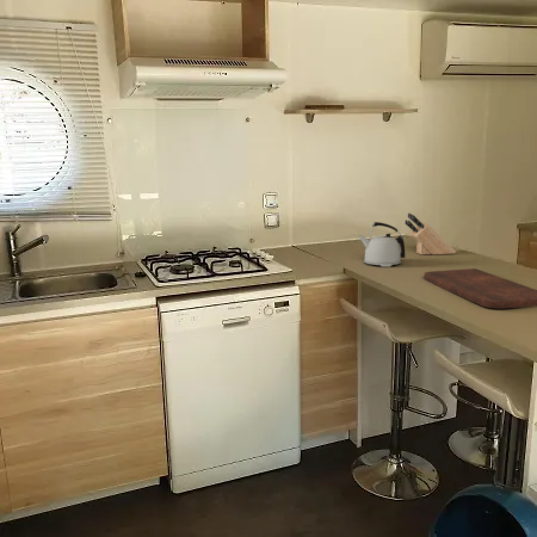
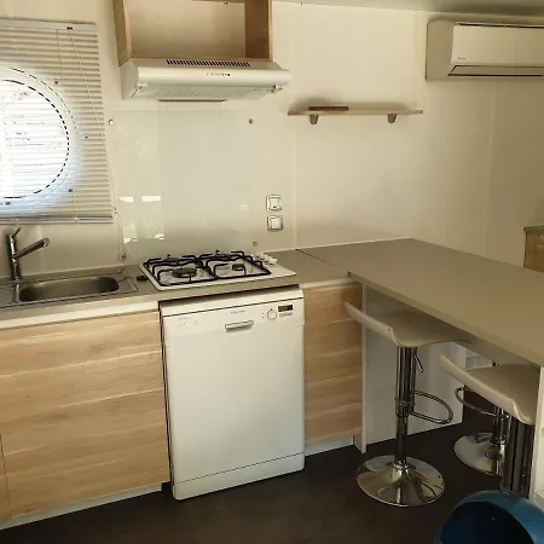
- knife block [403,212,457,255]
- kettle [357,221,407,267]
- cutting board [422,267,537,309]
